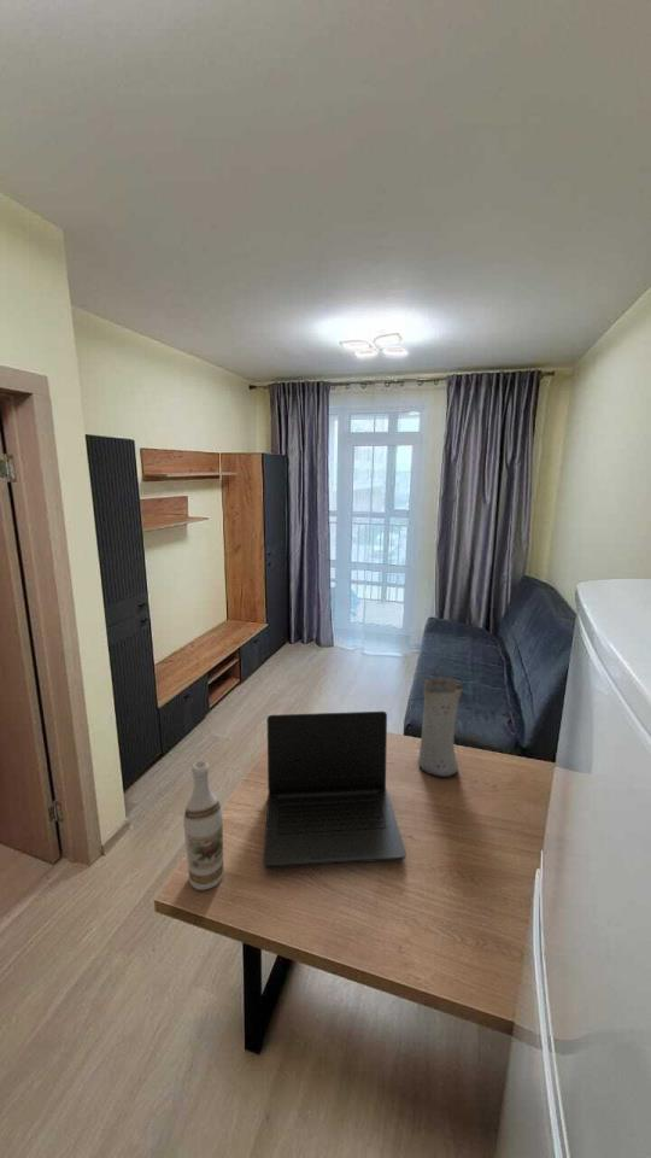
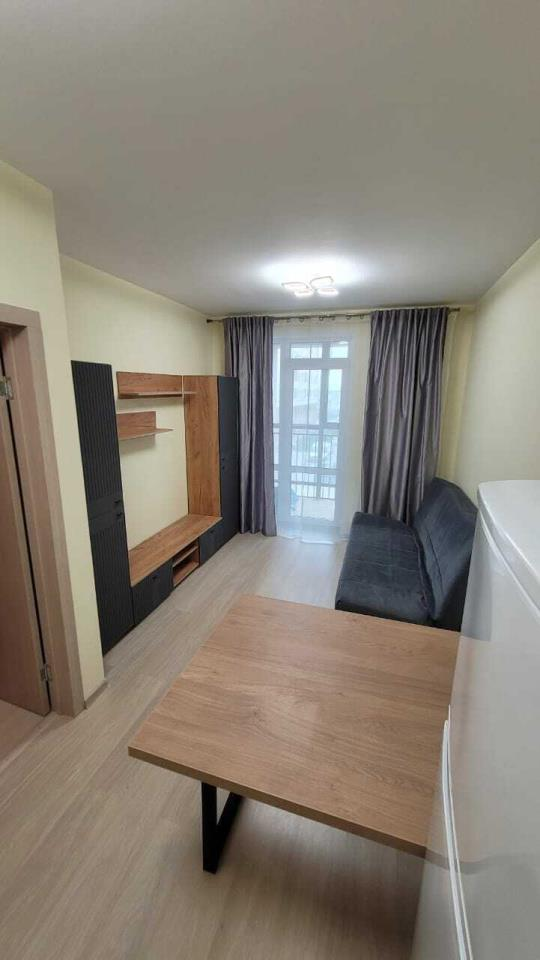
- wine bottle [182,760,224,891]
- vase [417,677,463,778]
- laptop [263,710,407,870]
